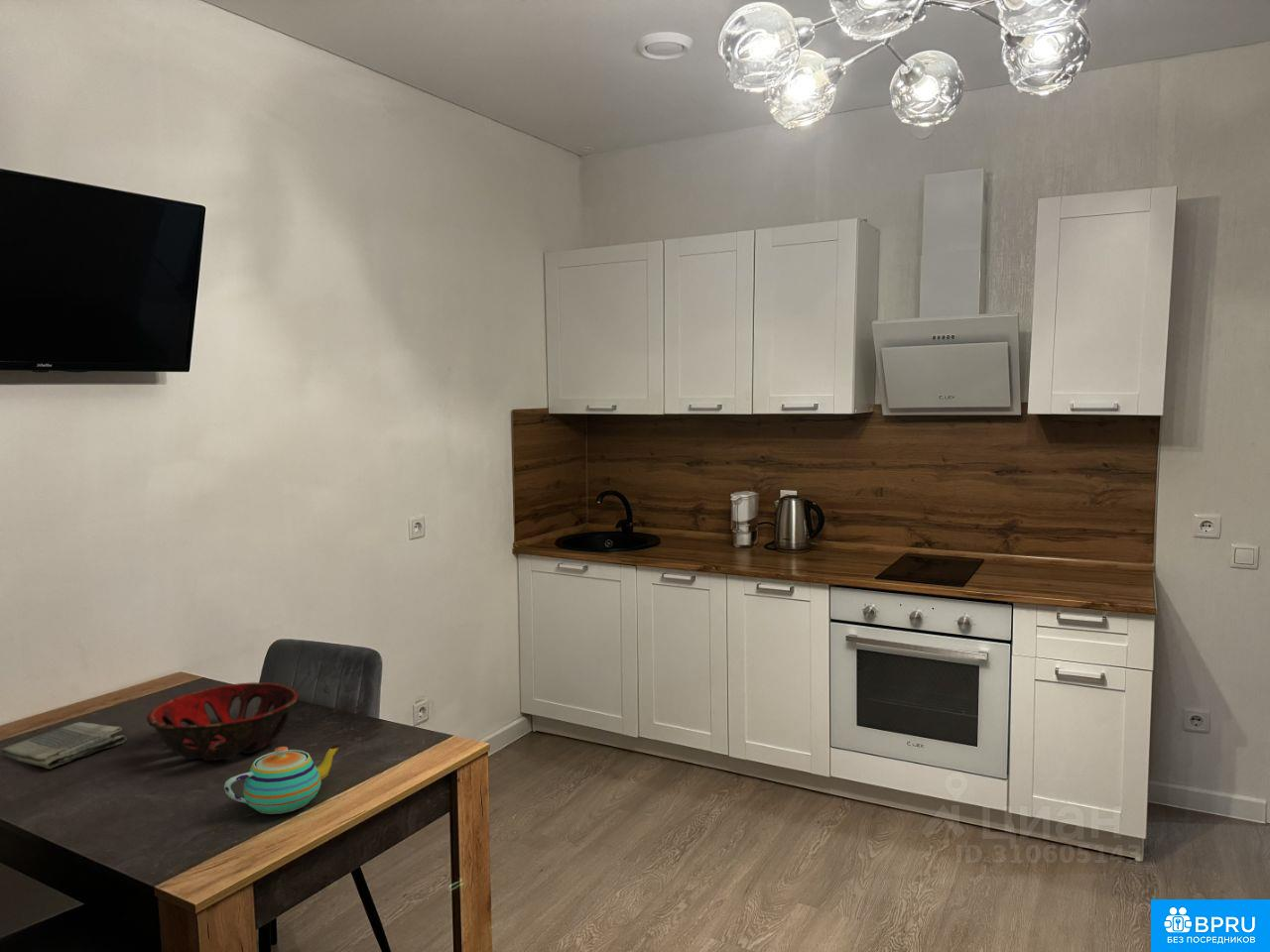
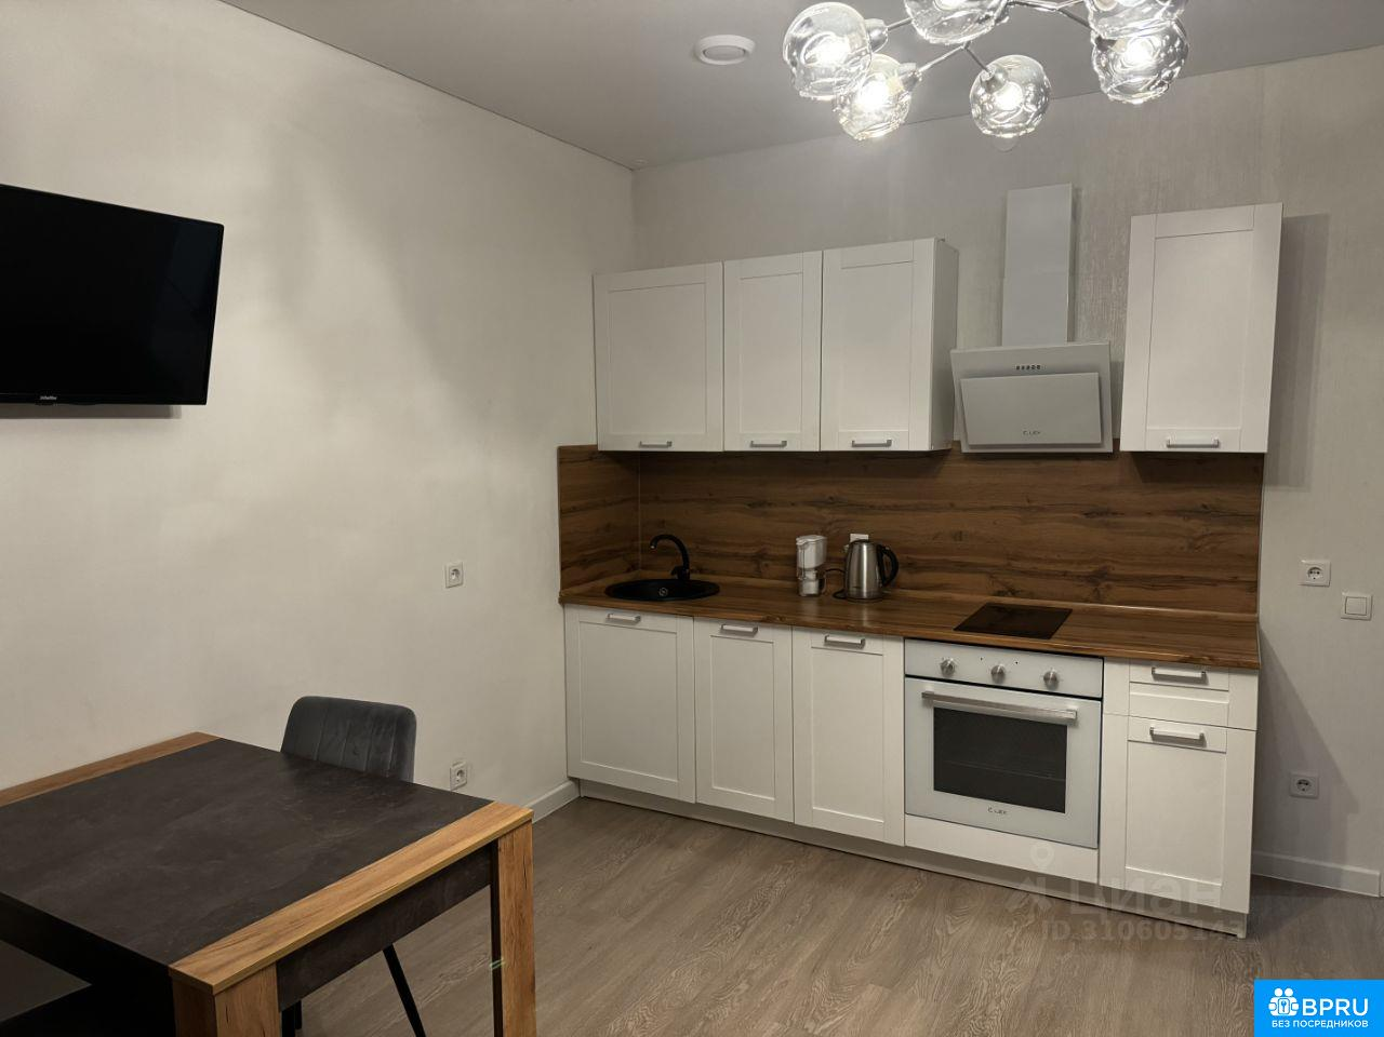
- decorative bowl [146,681,300,762]
- teapot [223,743,343,815]
- dish towel [0,721,127,770]
